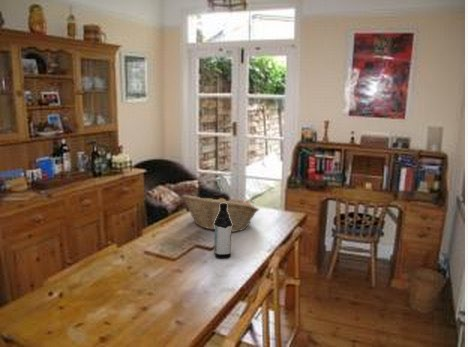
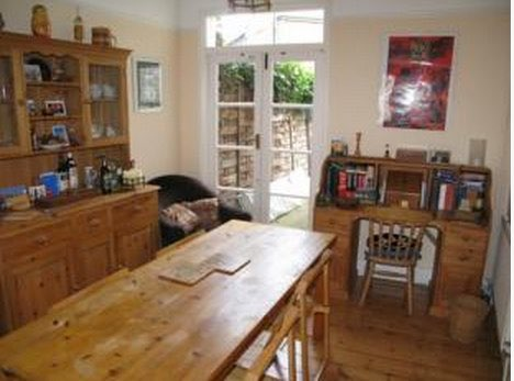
- fruit basket [181,194,260,233]
- water bottle [213,203,232,259]
